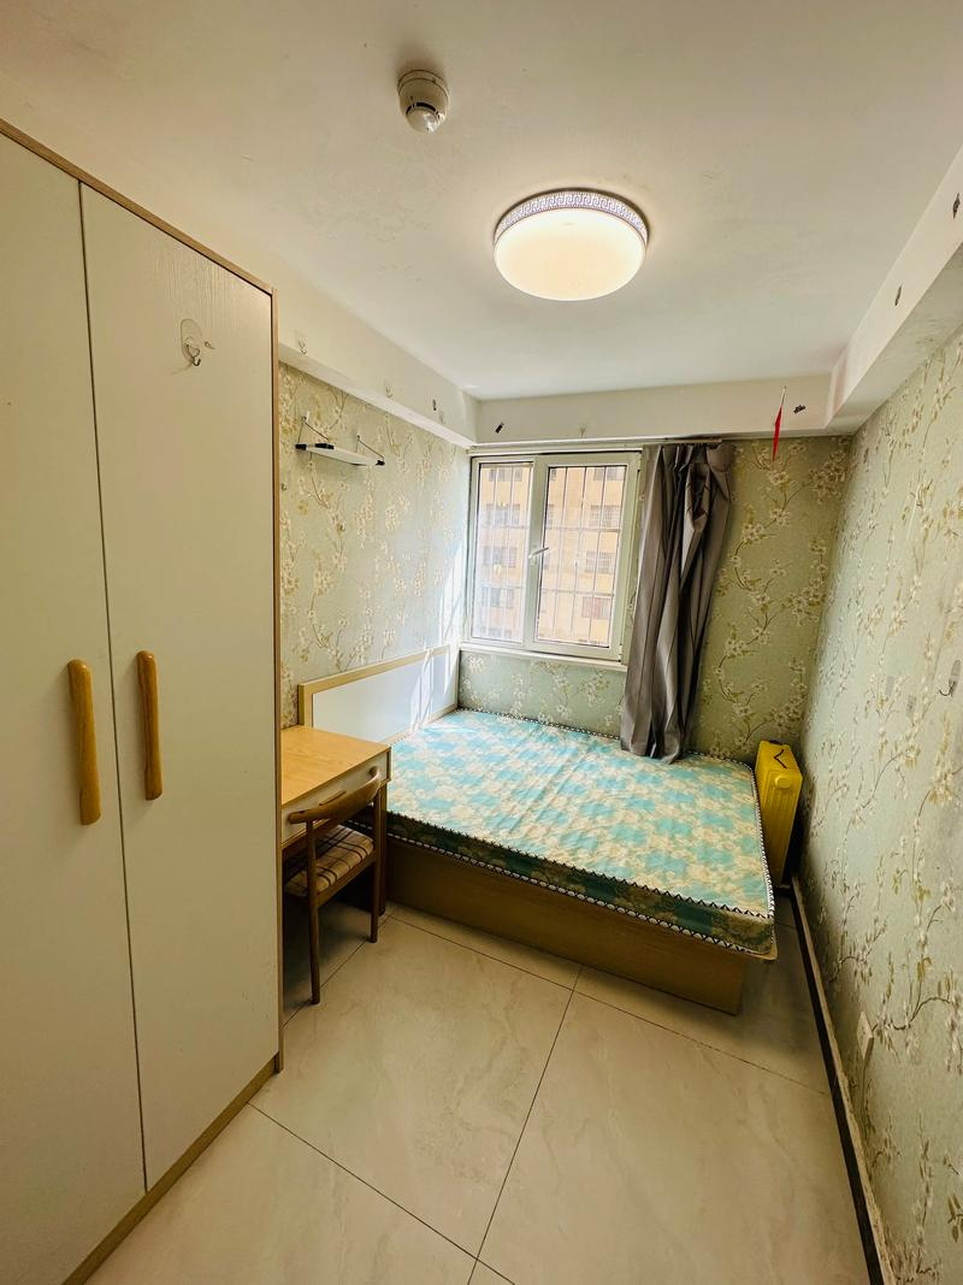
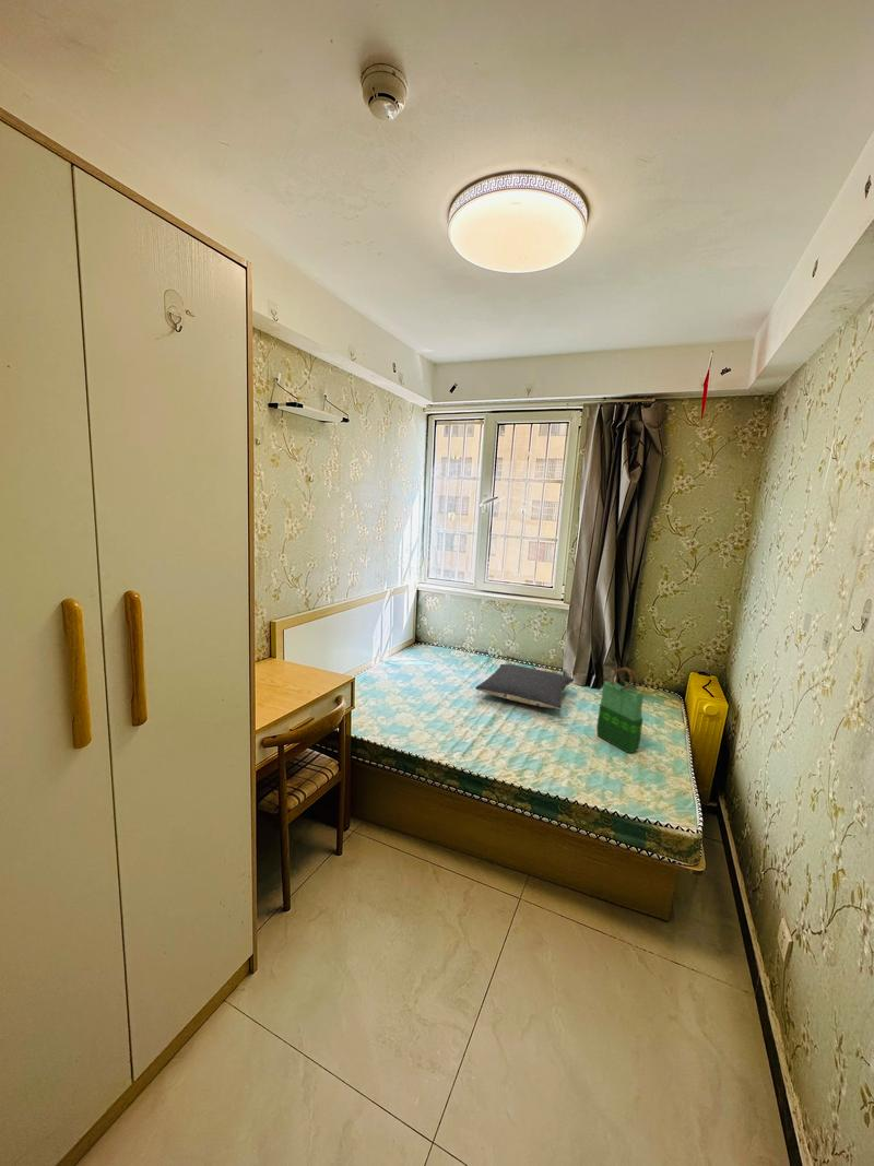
+ tote bag [595,667,645,754]
+ pillow [474,663,575,710]
